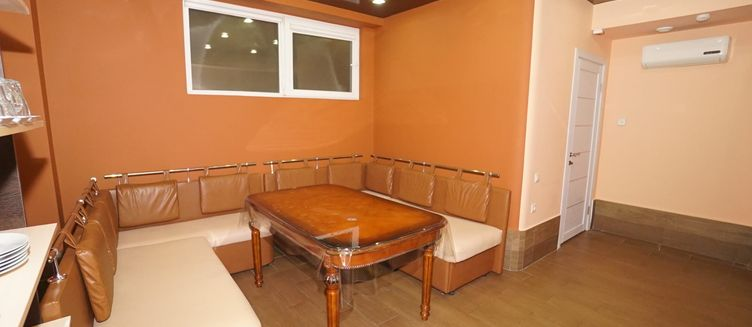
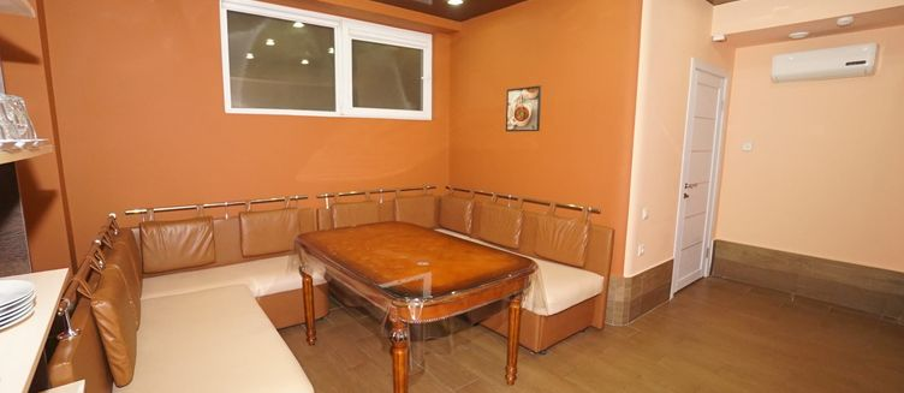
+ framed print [505,84,542,132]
